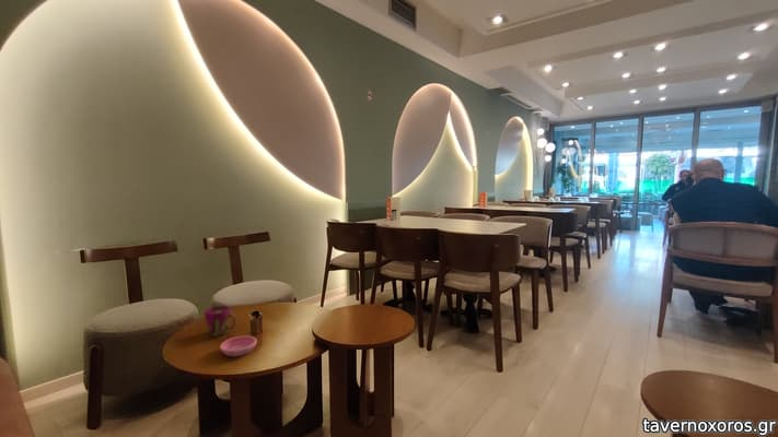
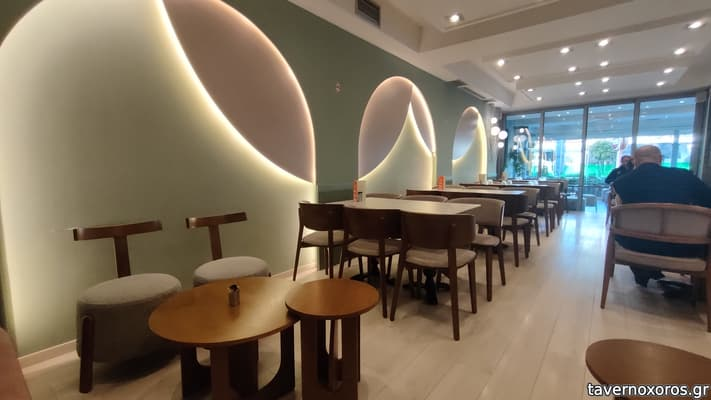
- cup [202,305,237,338]
- saucer [219,335,258,357]
